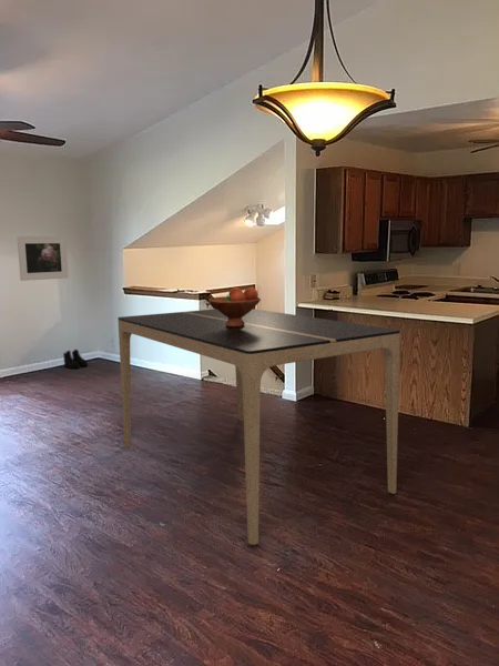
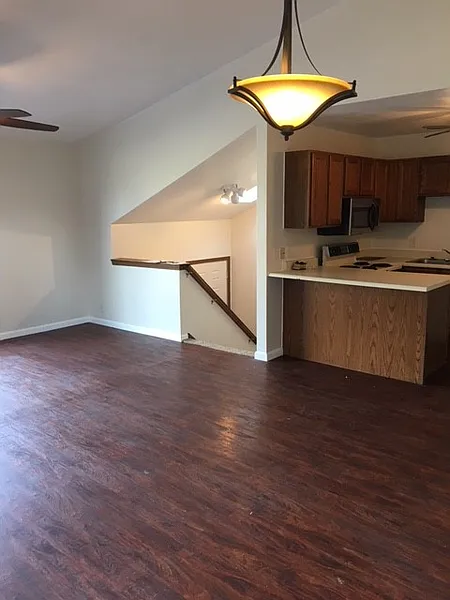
- fruit bowl [207,286,262,327]
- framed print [17,235,69,282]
- boots [62,349,89,370]
- dining table [116,307,401,546]
